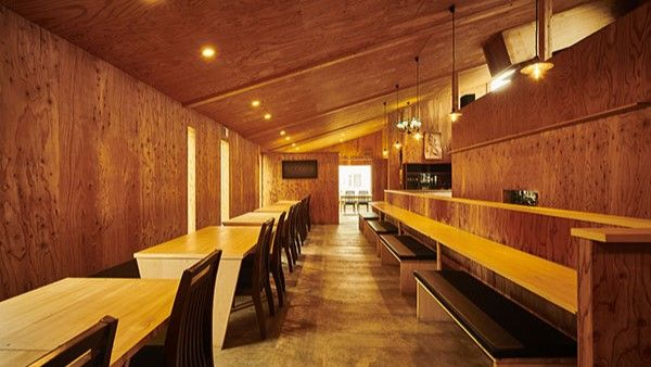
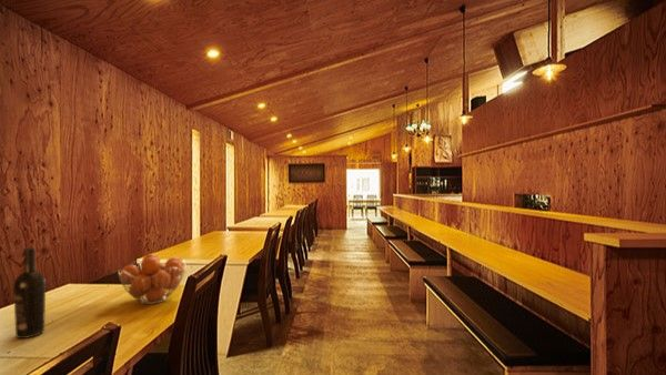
+ wine bottle [12,246,47,339]
+ fruit basket [117,252,186,305]
